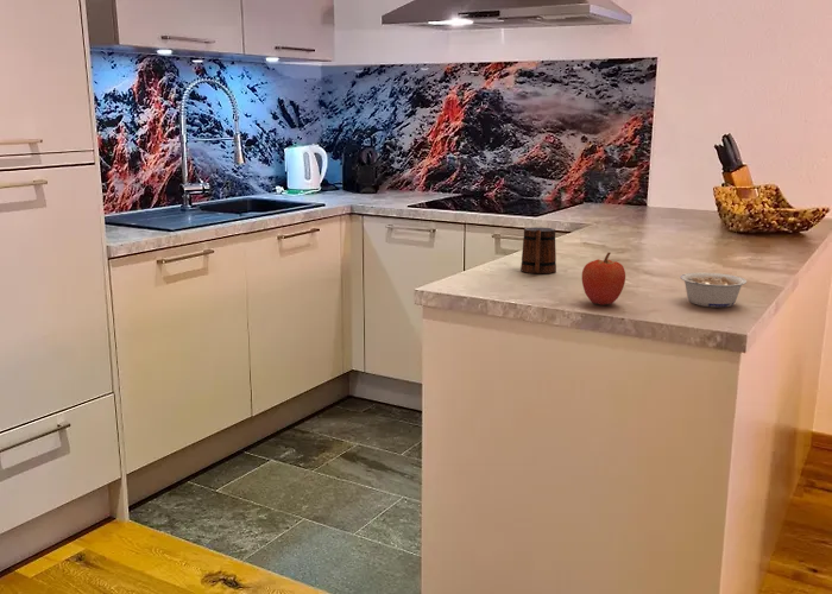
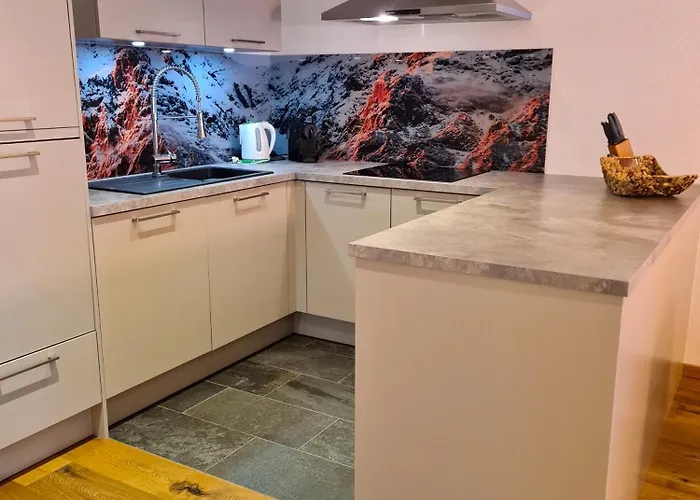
- legume [679,272,748,309]
- mug [519,226,557,274]
- apple [581,252,626,307]
